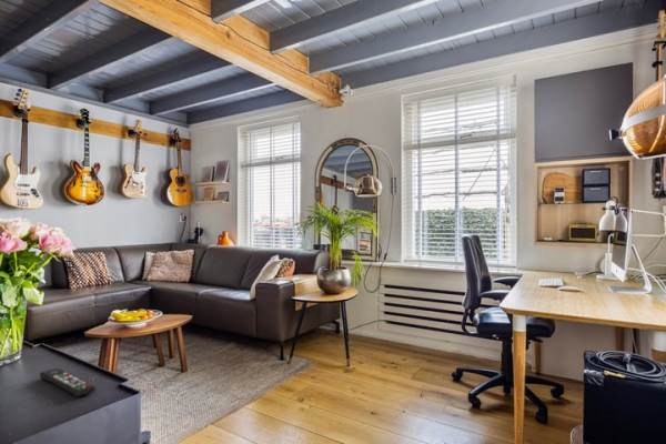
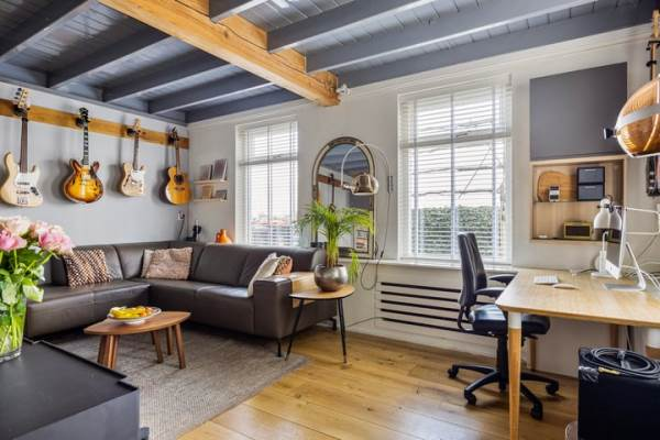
- remote control [39,367,97,397]
